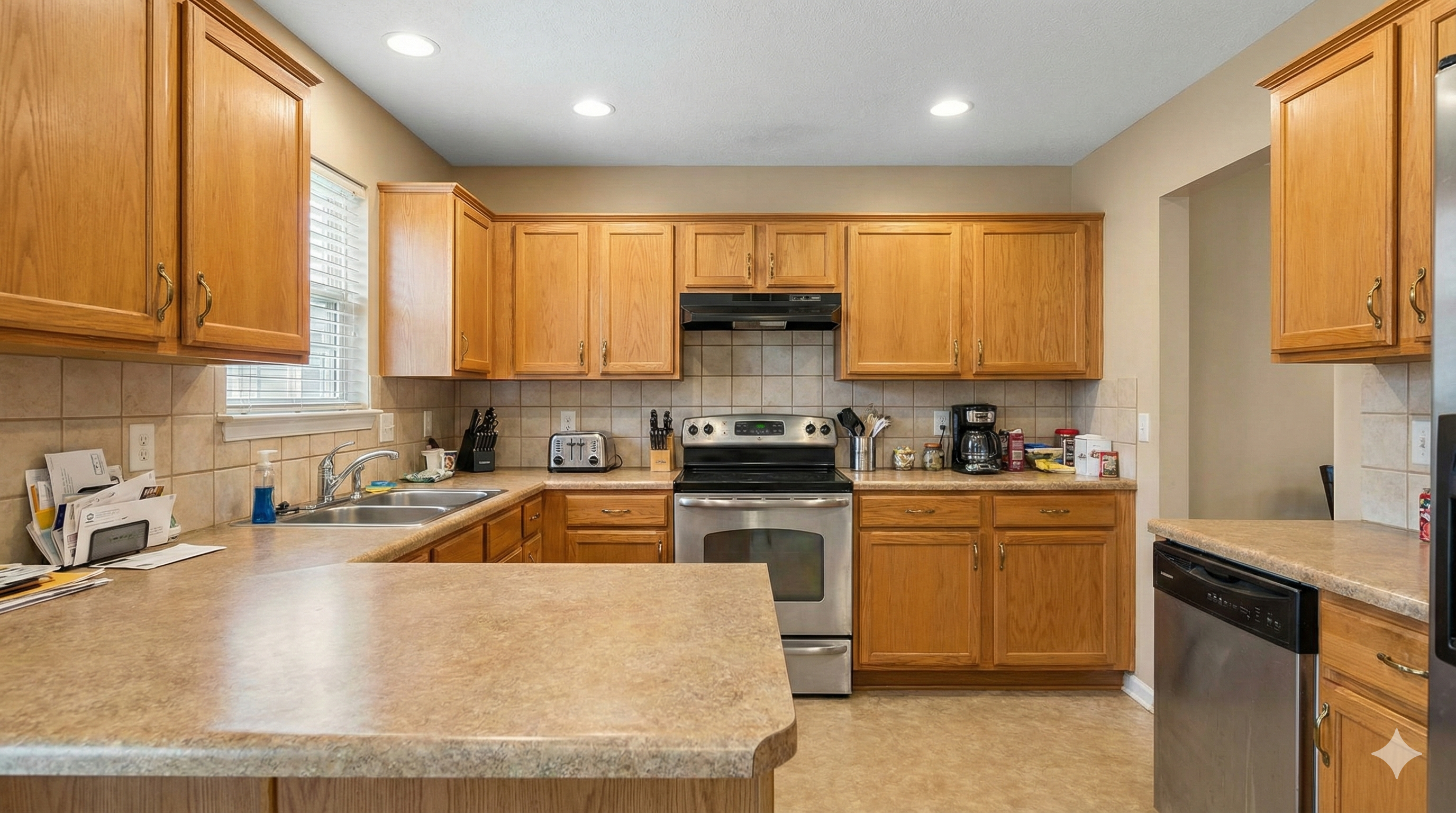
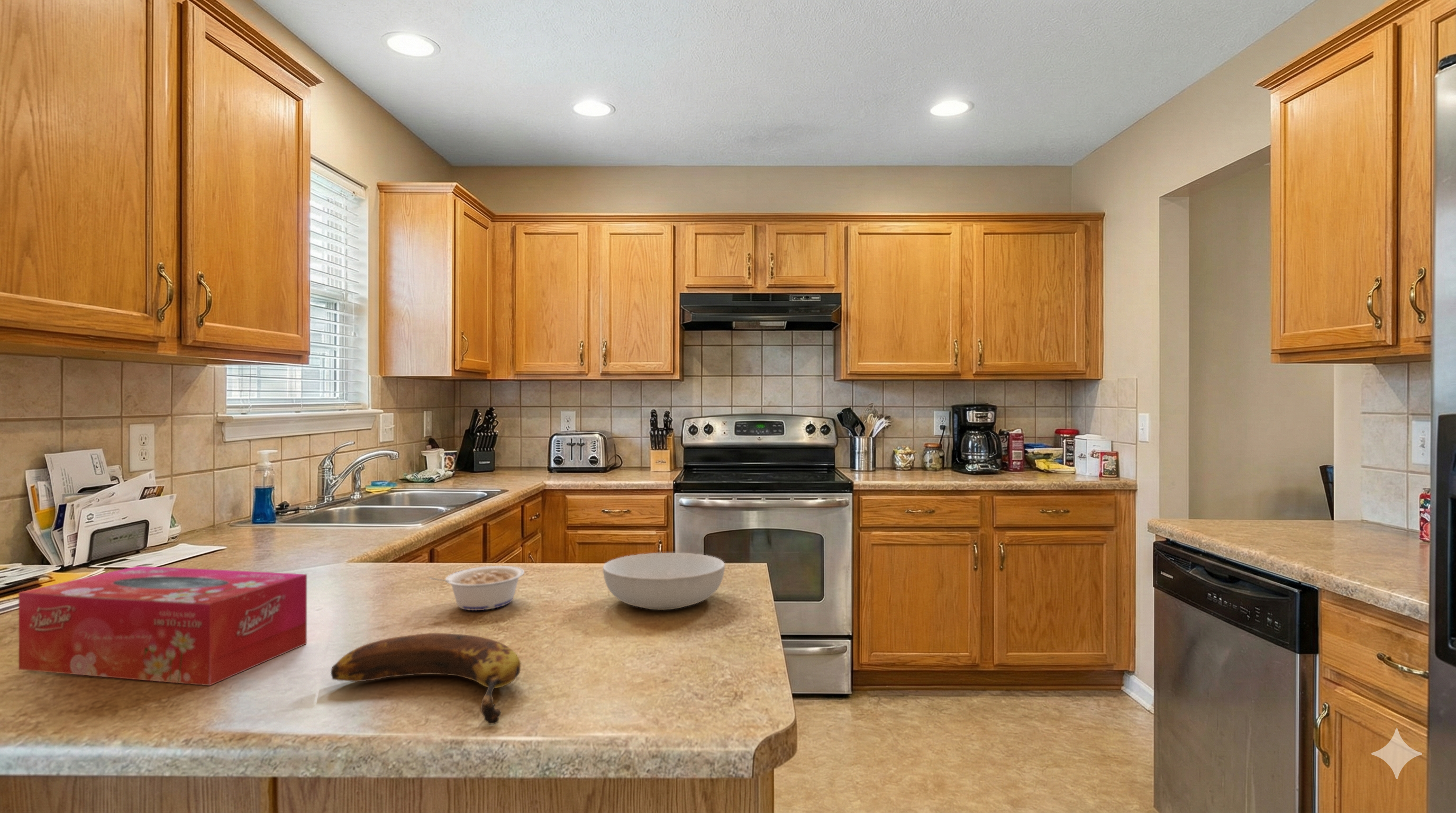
+ legume [428,565,525,611]
+ serving bowl [602,552,725,610]
+ banana [330,633,521,725]
+ tissue box [18,565,307,686]
